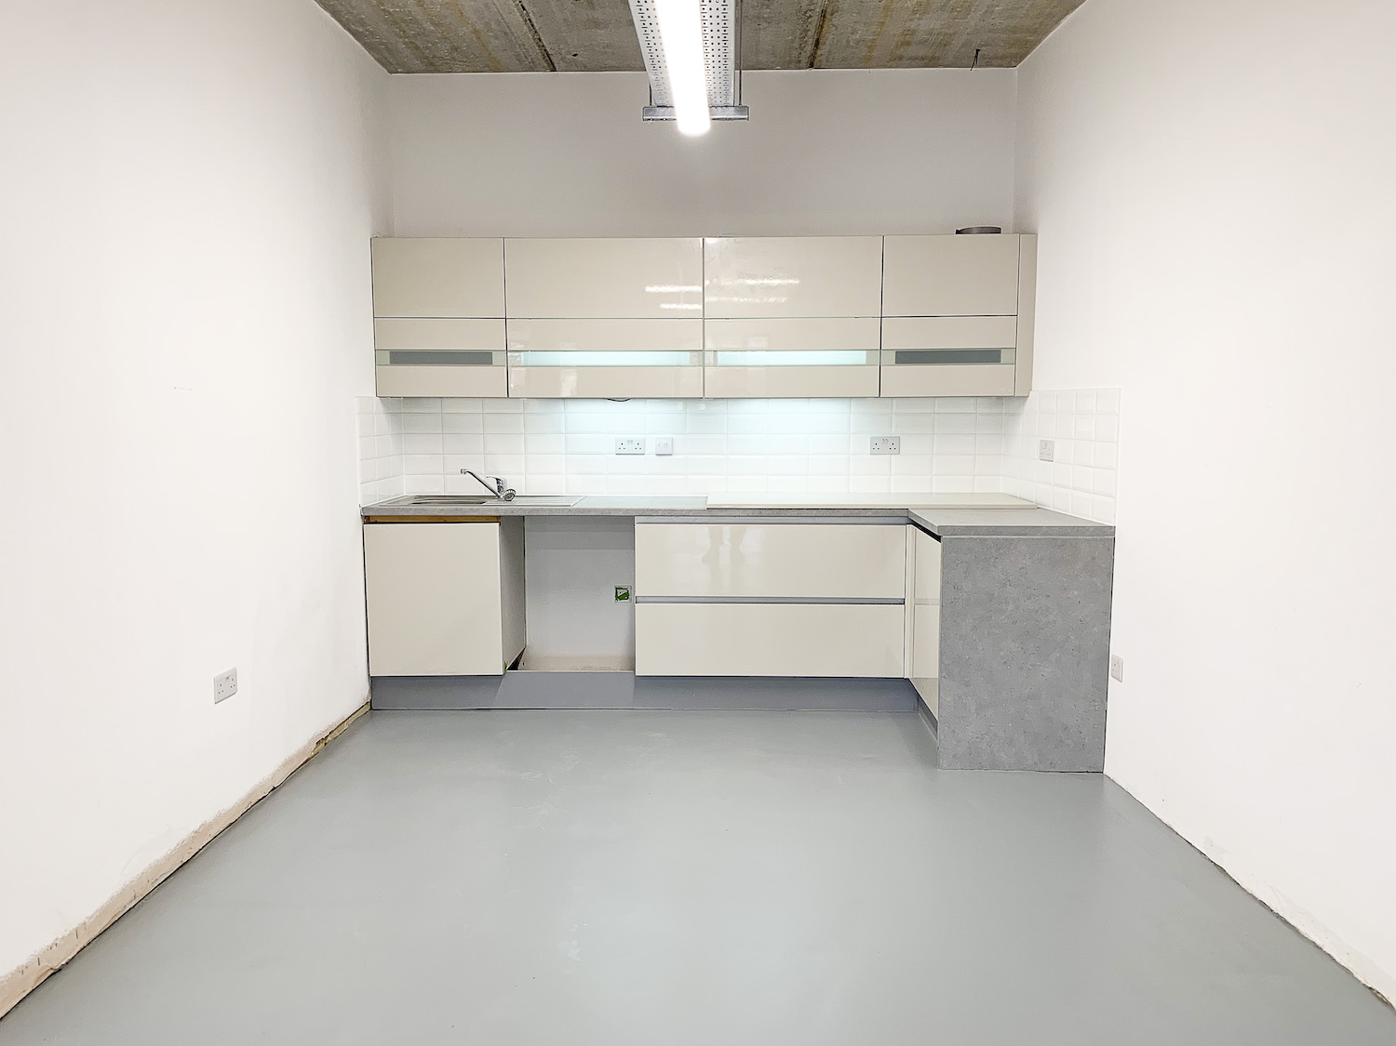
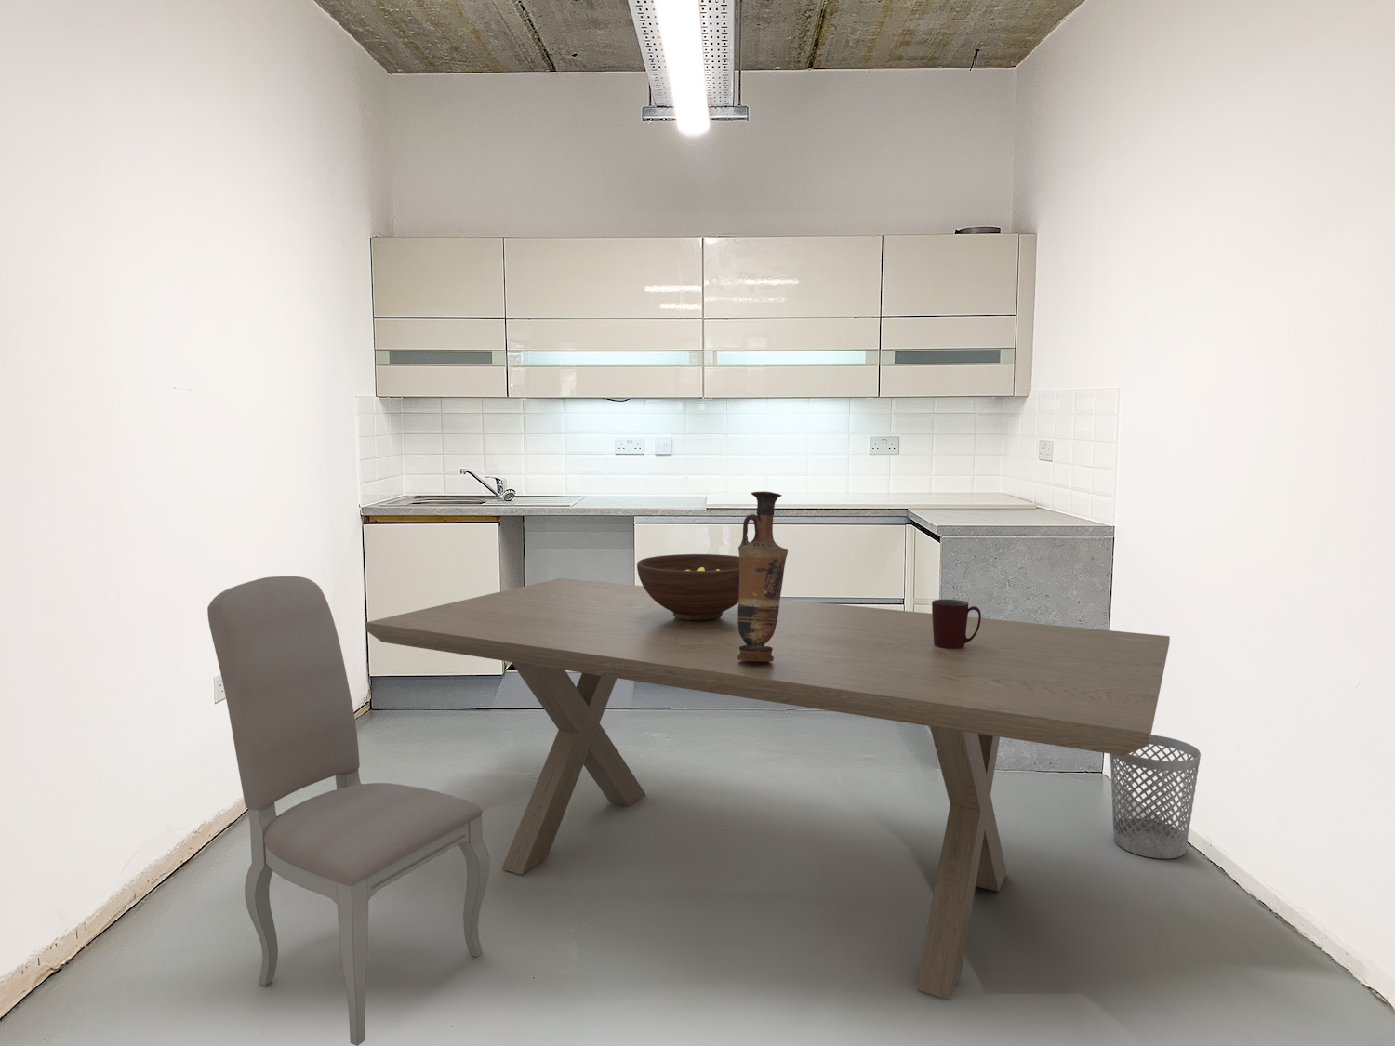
+ fruit bowl [636,554,739,621]
+ wastebasket [1109,735,1202,860]
+ mug [931,599,982,649]
+ dining chair [207,576,490,1046]
+ dining table [365,578,1171,1001]
+ vase [737,491,789,661]
